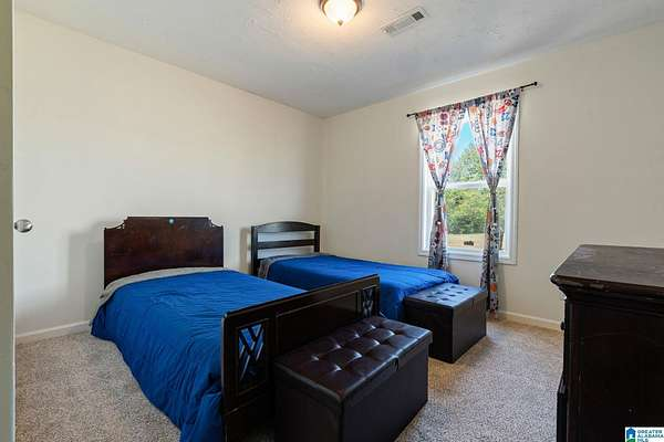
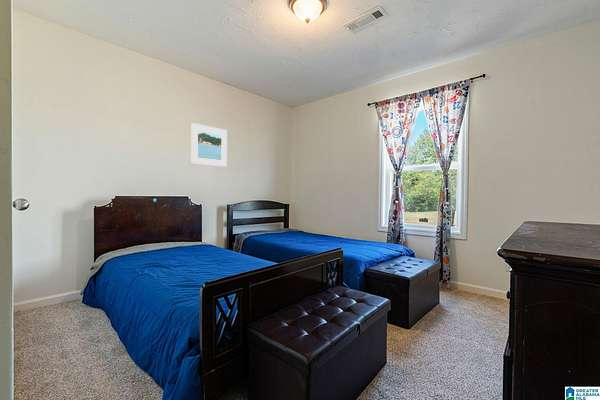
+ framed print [190,122,228,168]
